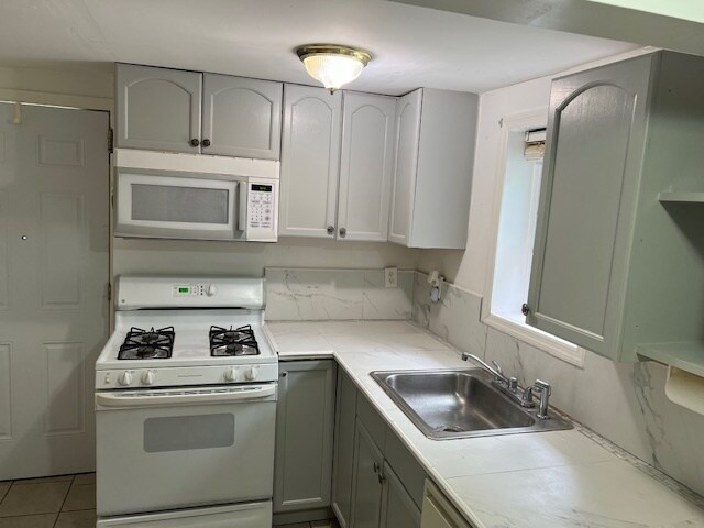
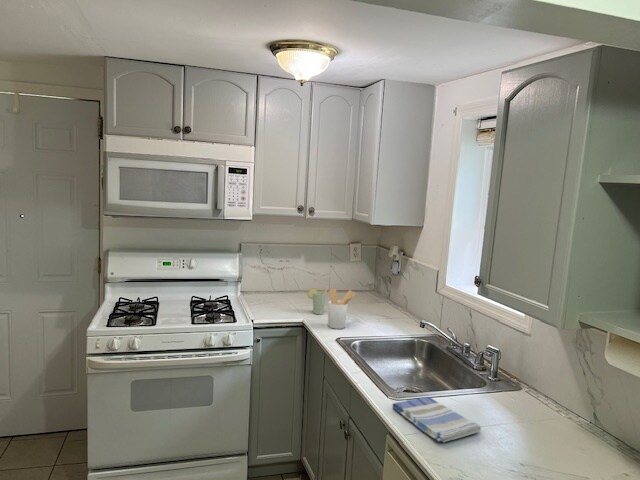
+ utensil holder [327,288,356,330]
+ cup [306,285,329,315]
+ dish towel [392,396,482,443]
